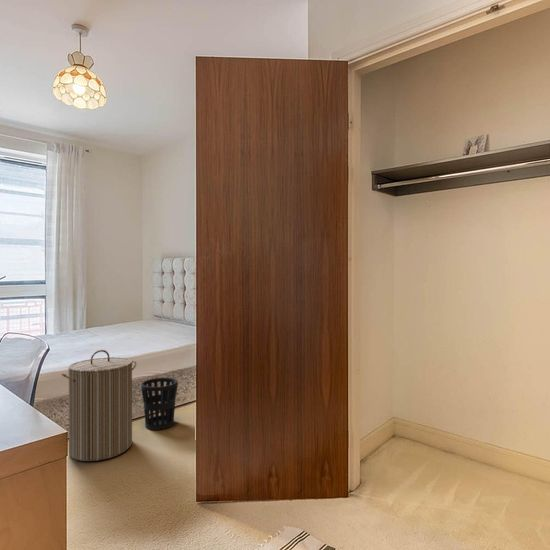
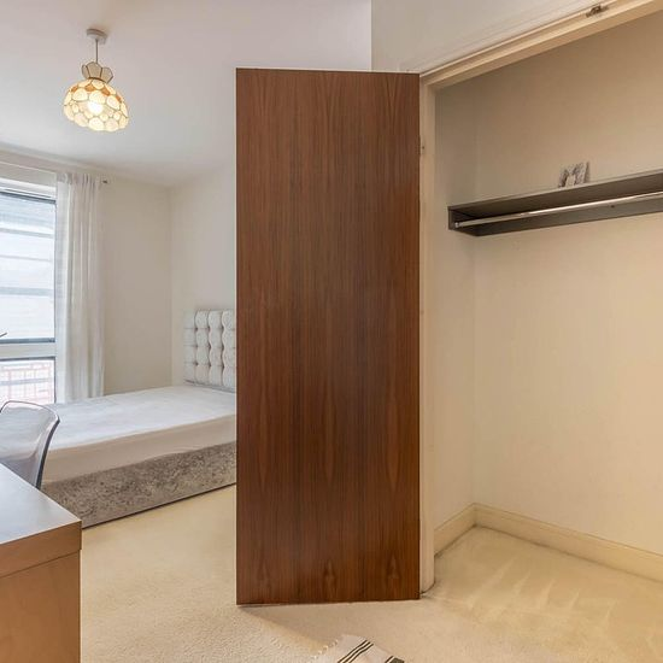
- laundry hamper [60,349,137,462]
- wastebasket [140,377,179,431]
